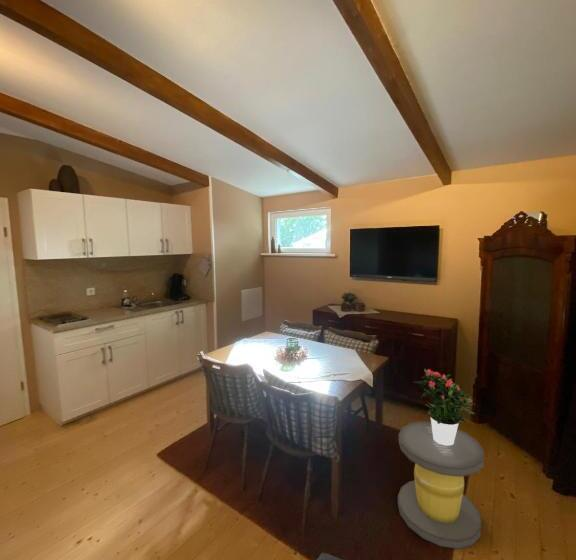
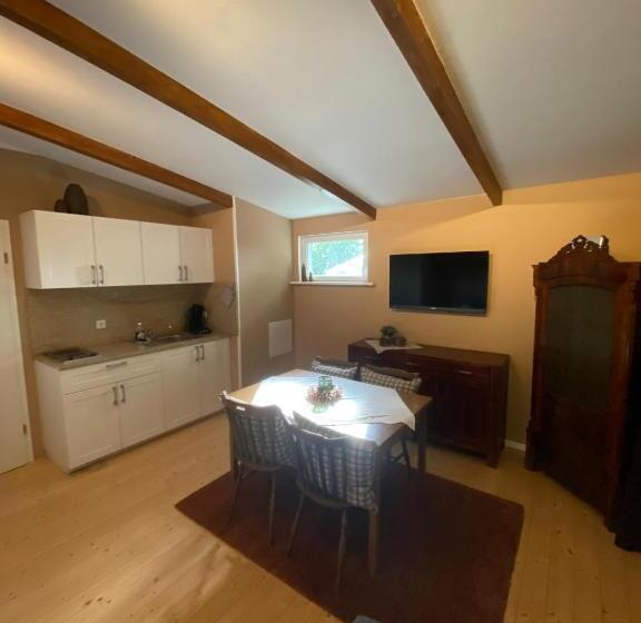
- stool [397,420,485,550]
- potted flower [414,368,476,445]
